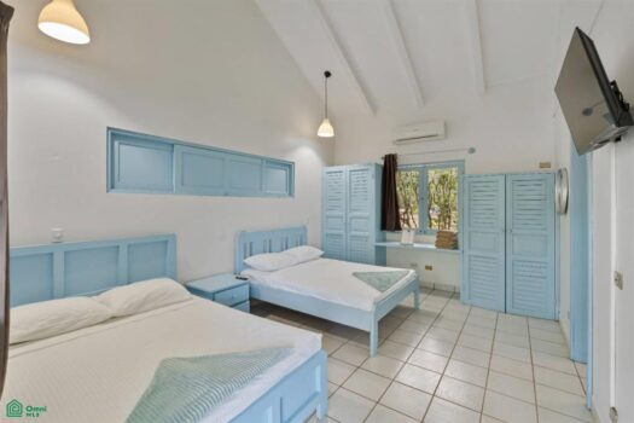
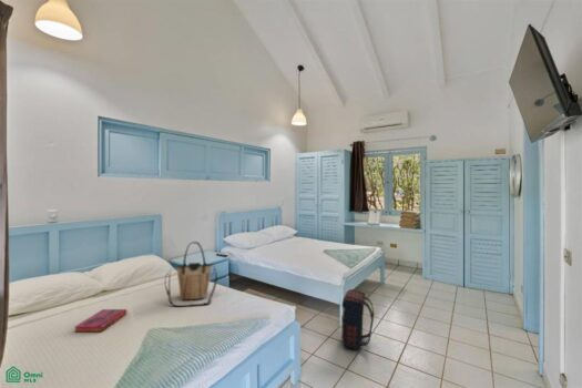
+ hardback book [74,308,127,333]
+ tote bag [164,241,218,308]
+ satchel [340,288,375,350]
